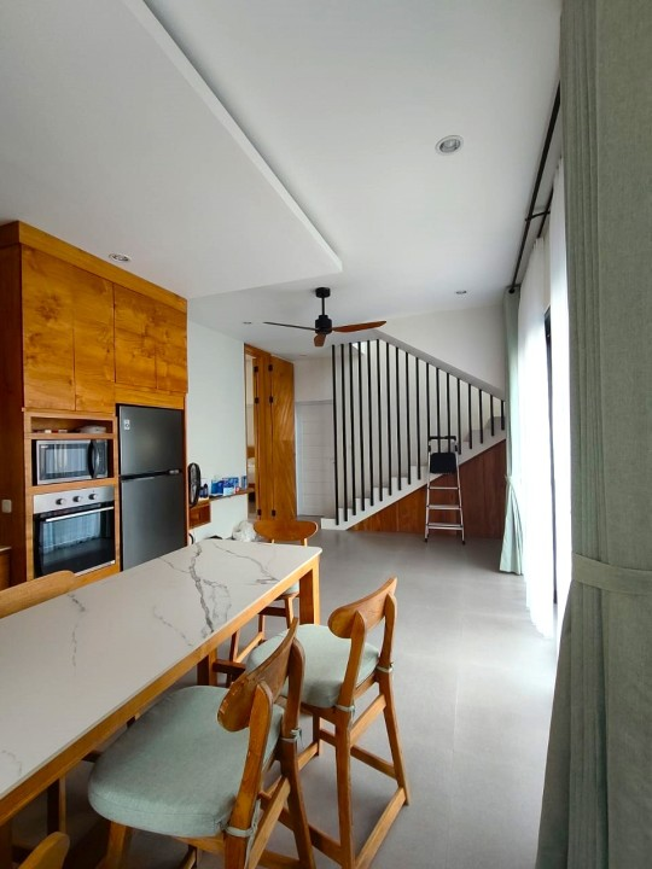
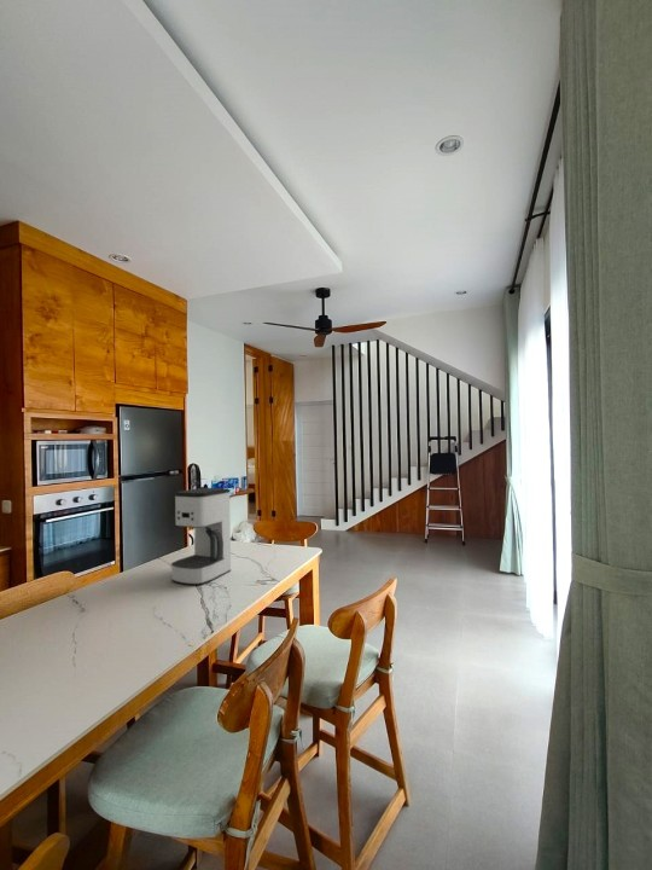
+ coffee maker [170,487,232,586]
